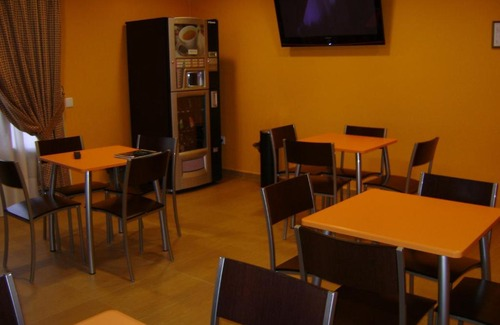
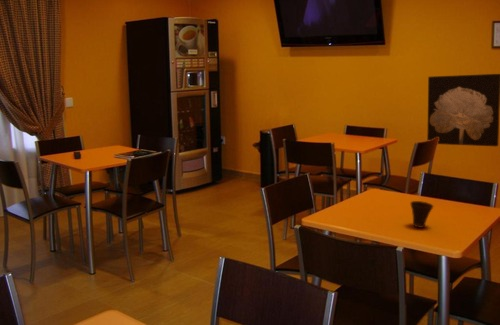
+ cup [409,200,435,229]
+ wall art [426,73,500,147]
